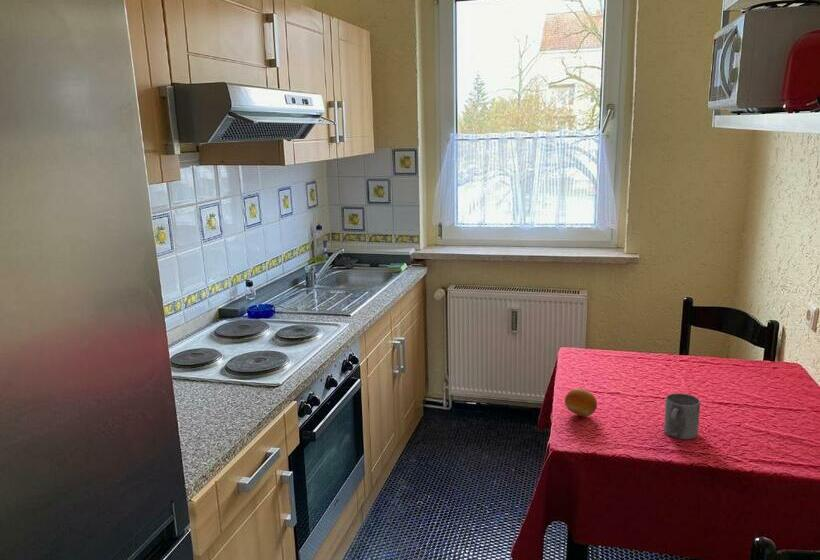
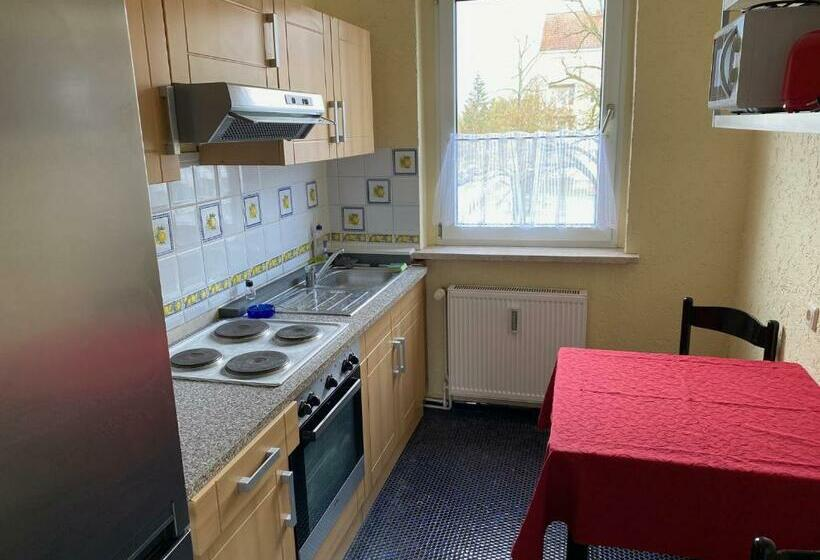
- fruit [564,388,598,418]
- mug [663,392,701,440]
